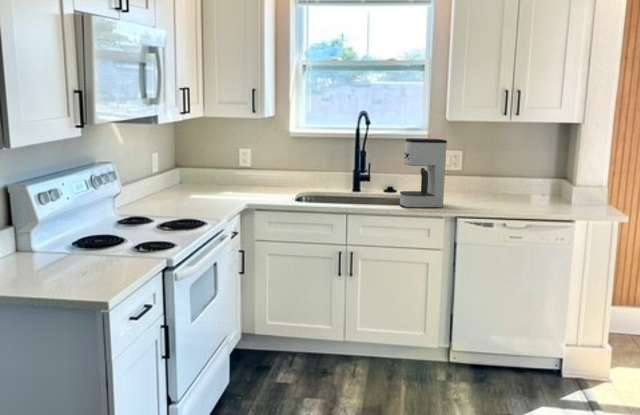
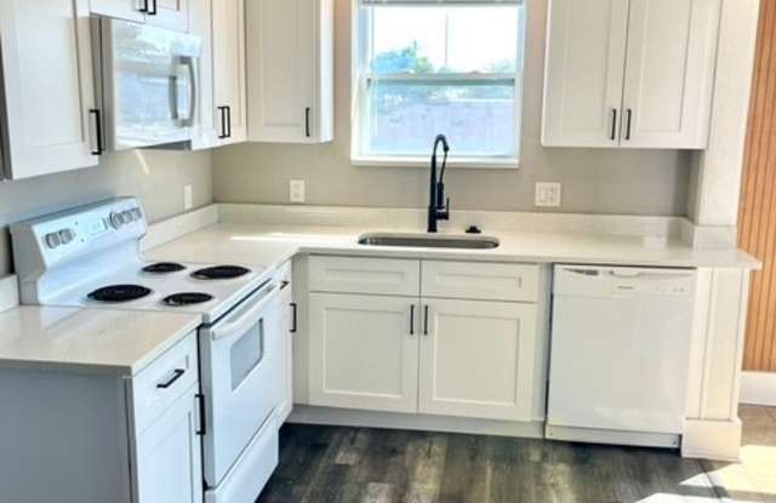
- coffee maker [399,137,448,209]
